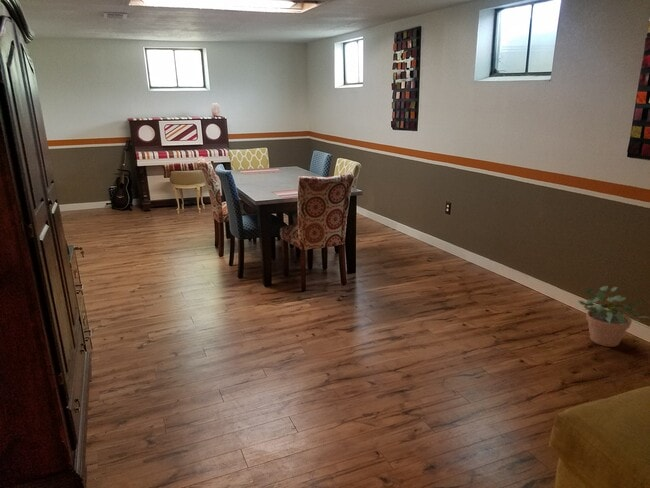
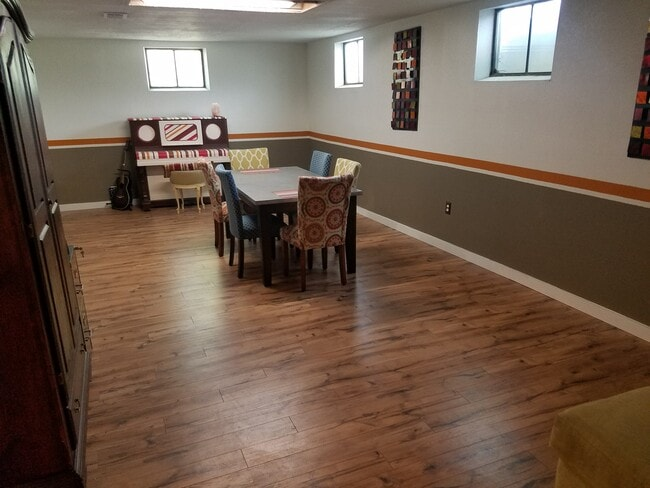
- potted plant [577,285,650,348]
